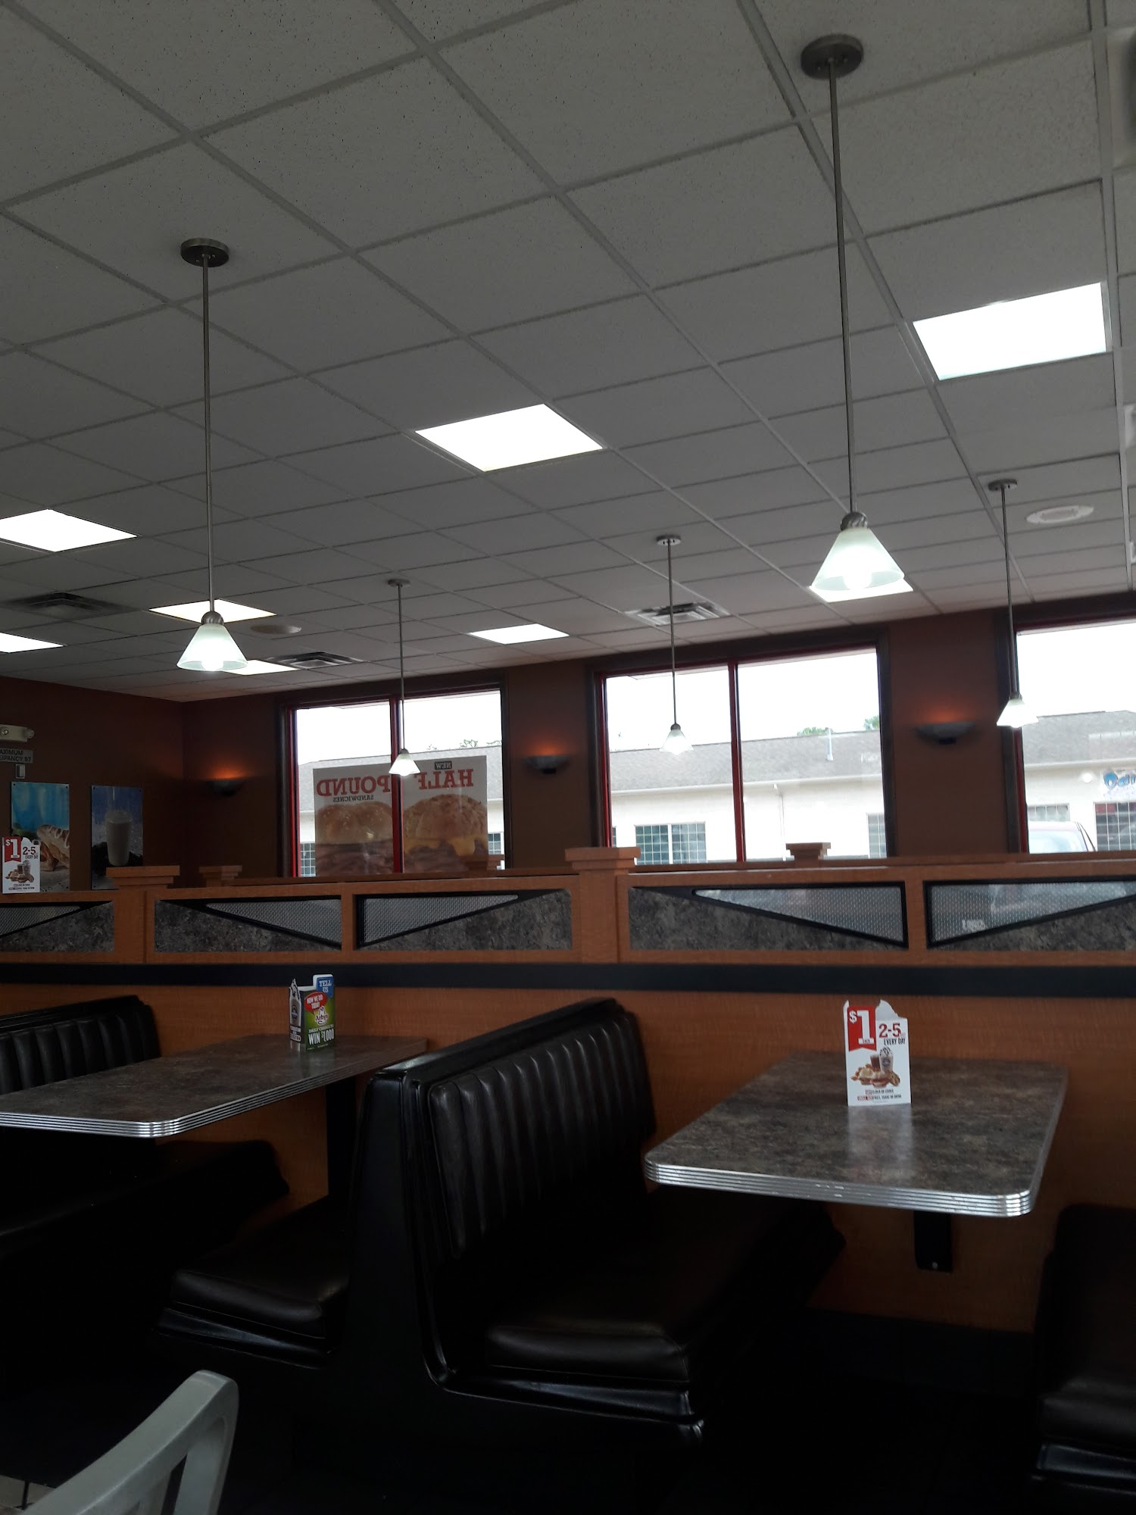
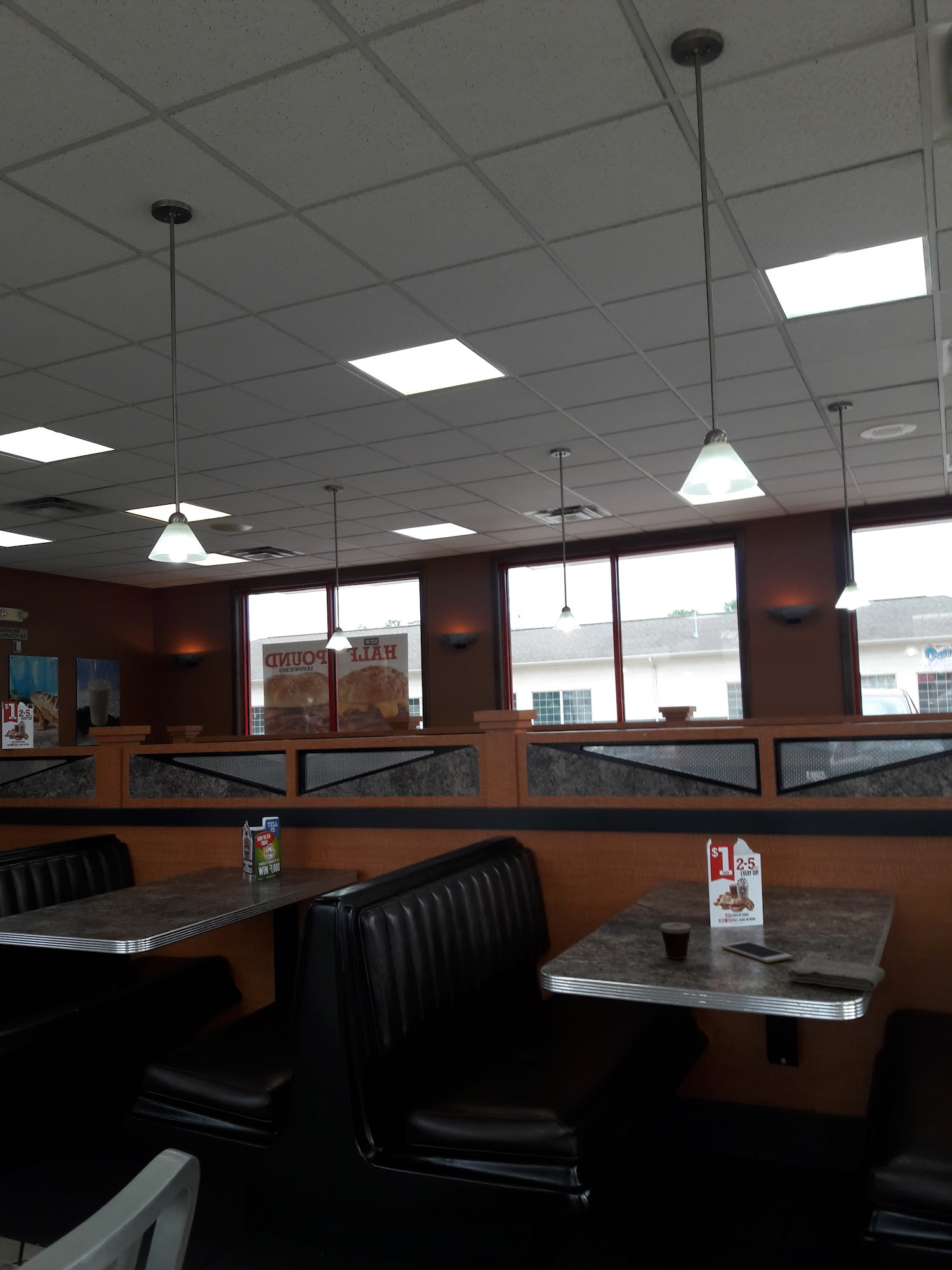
+ washcloth [786,957,886,991]
+ cell phone [721,940,793,963]
+ cup [633,902,692,959]
